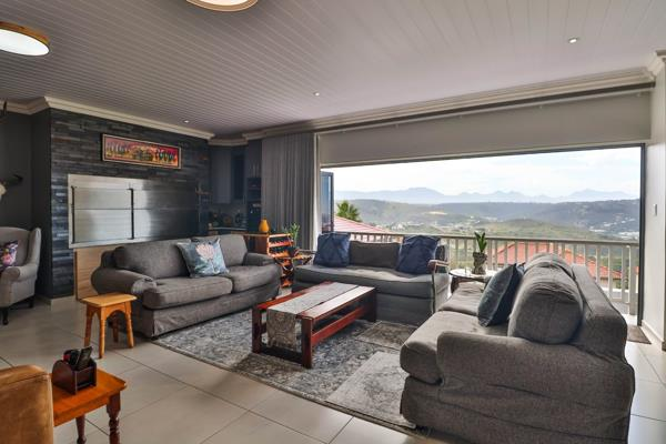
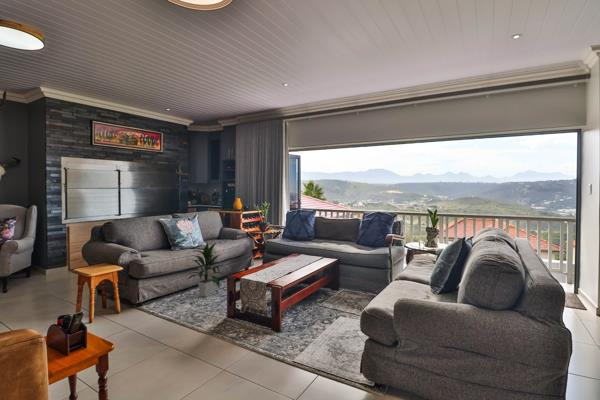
+ indoor plant [182,241,223,298]
